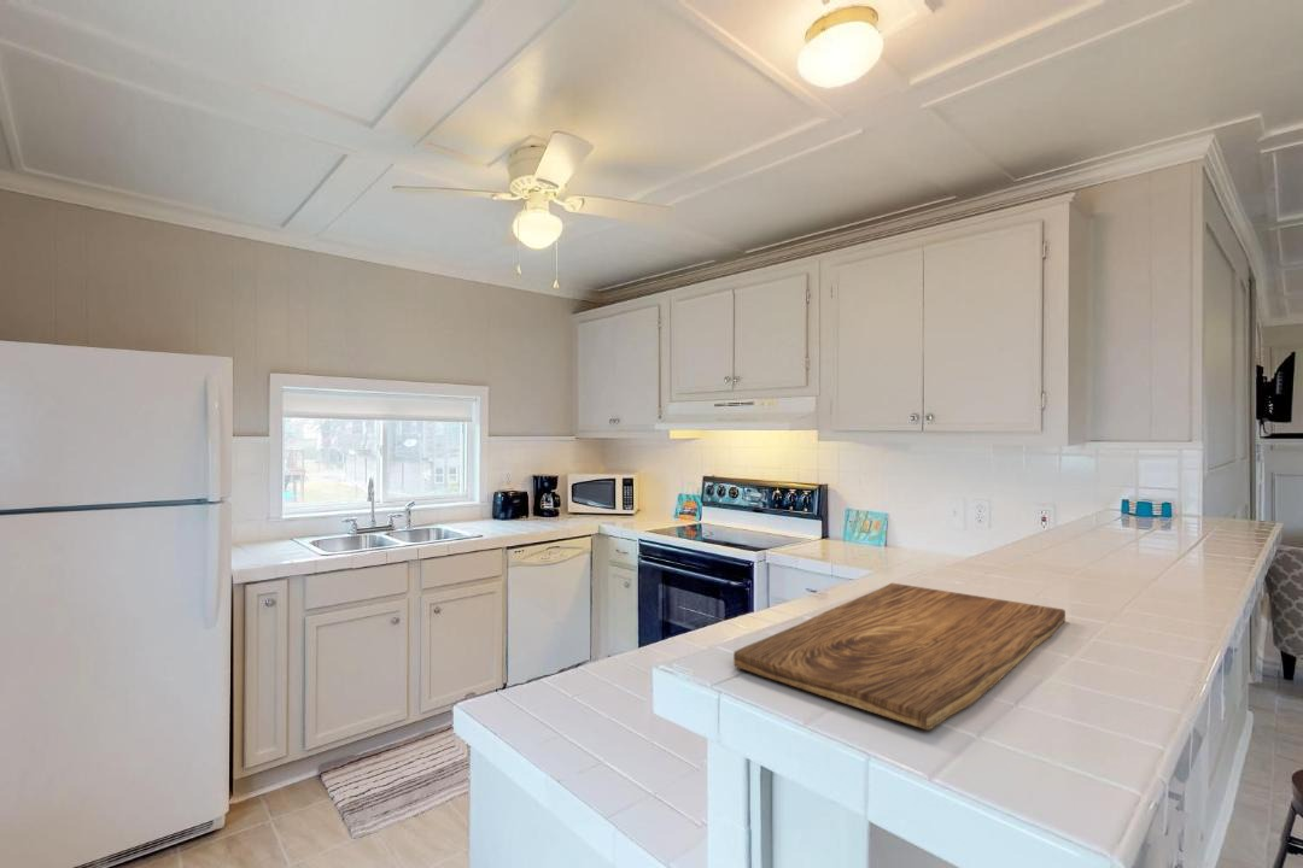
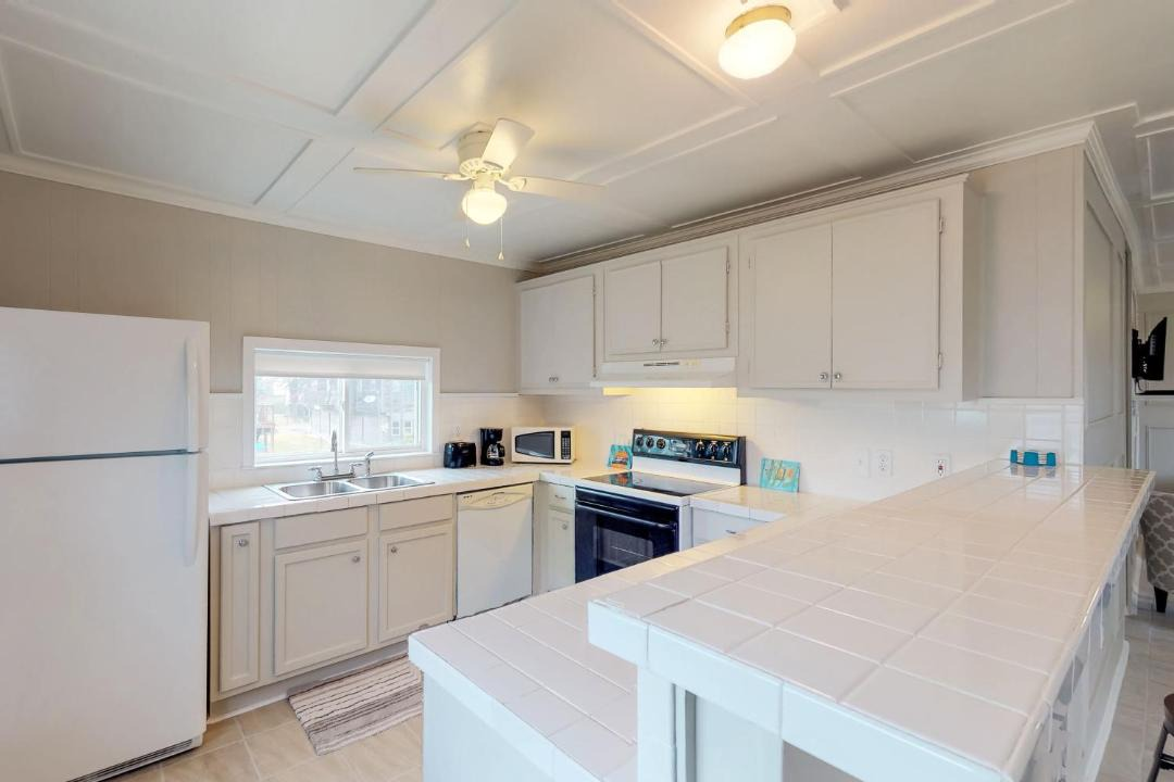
- cutting board [732,582,1067,731]
